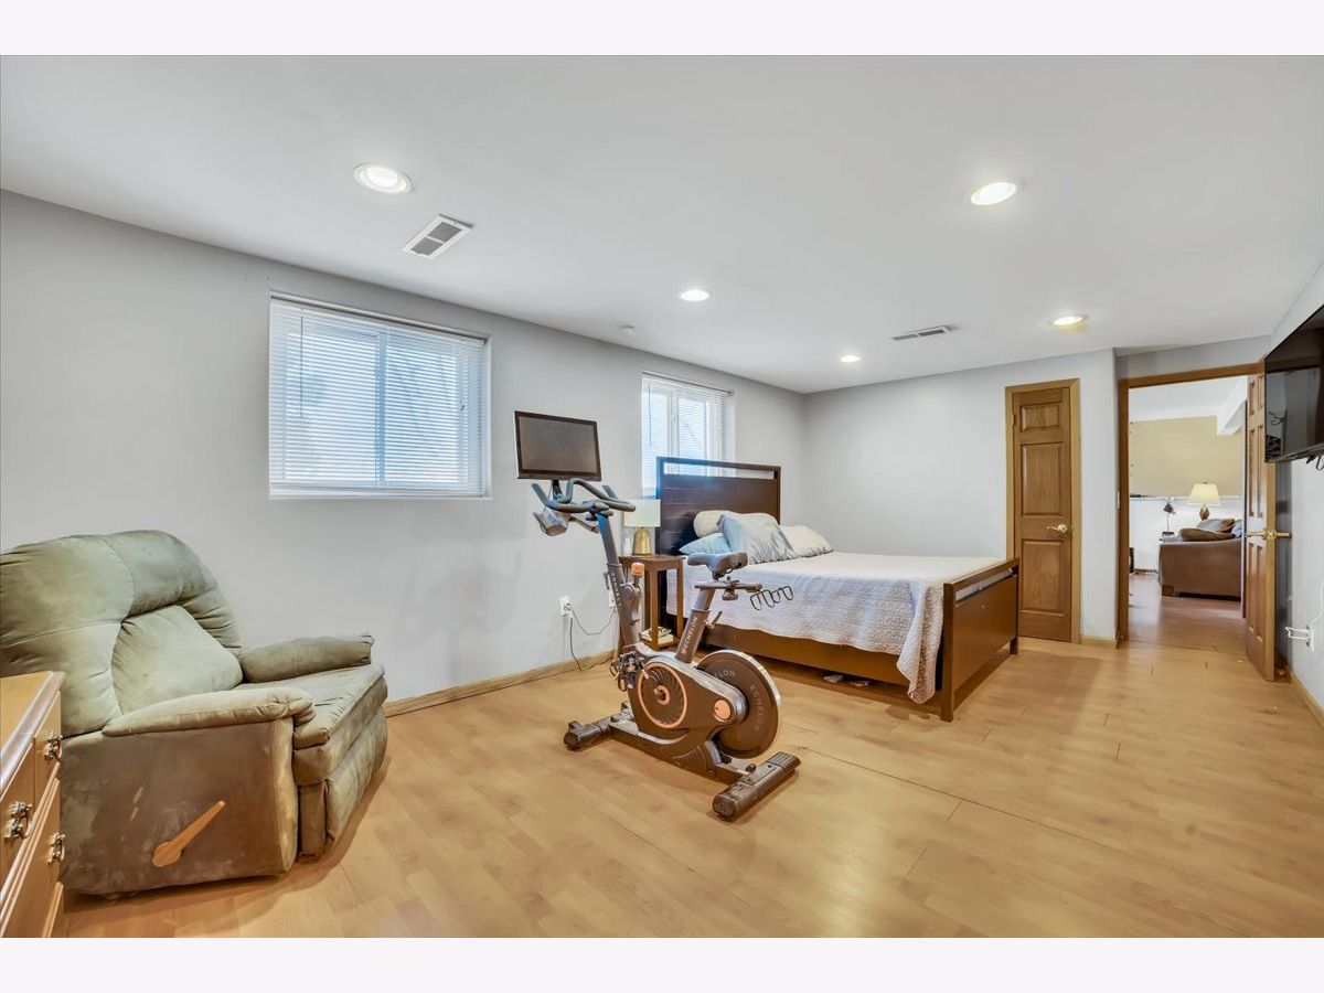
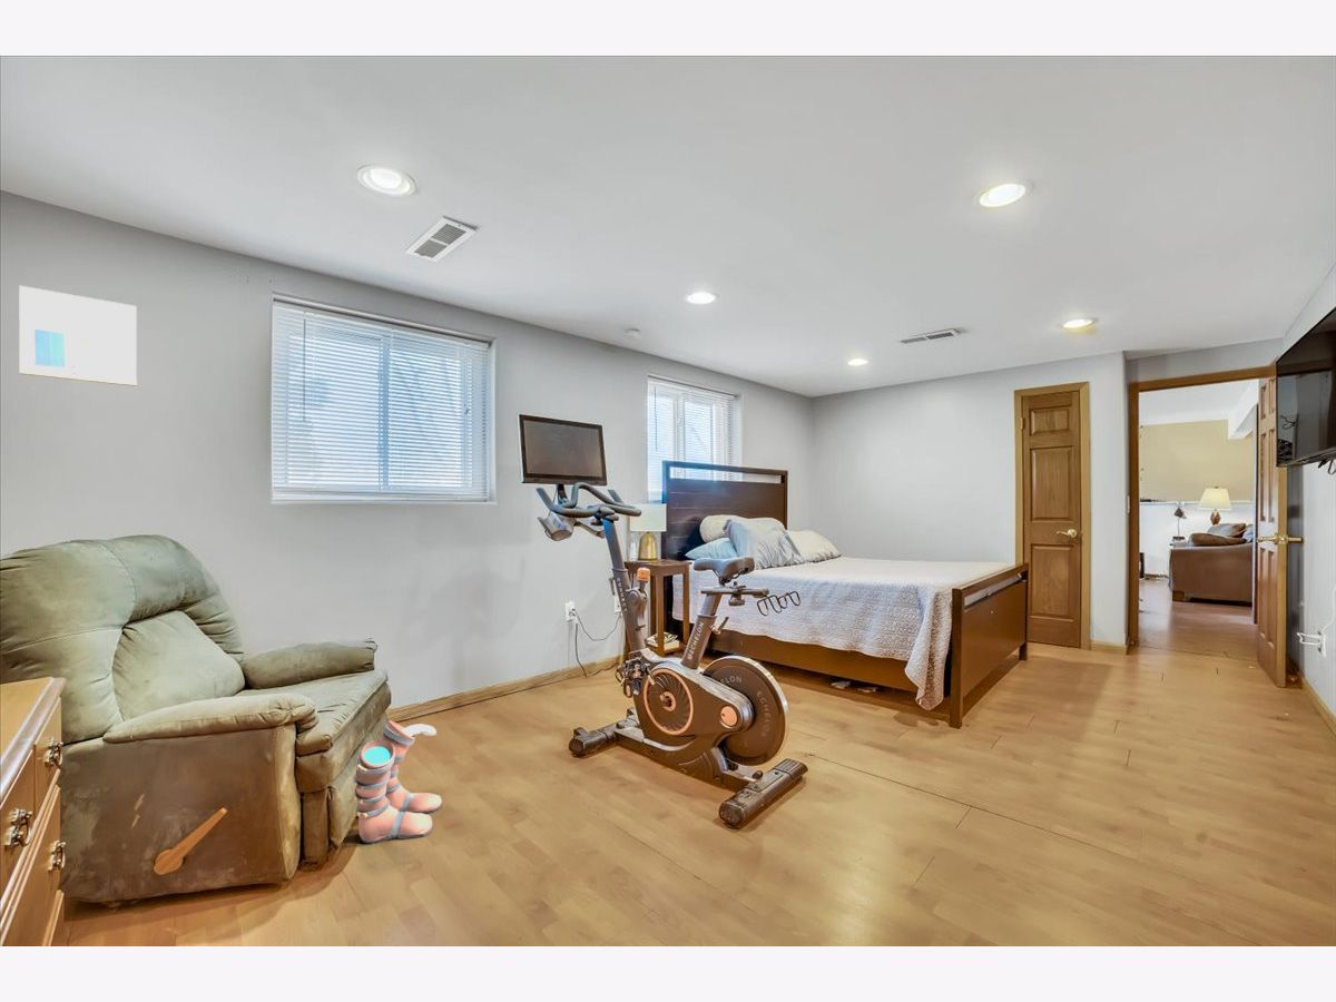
+ boots [353,720,443,845]
+ wall art [18,285,138,387]
